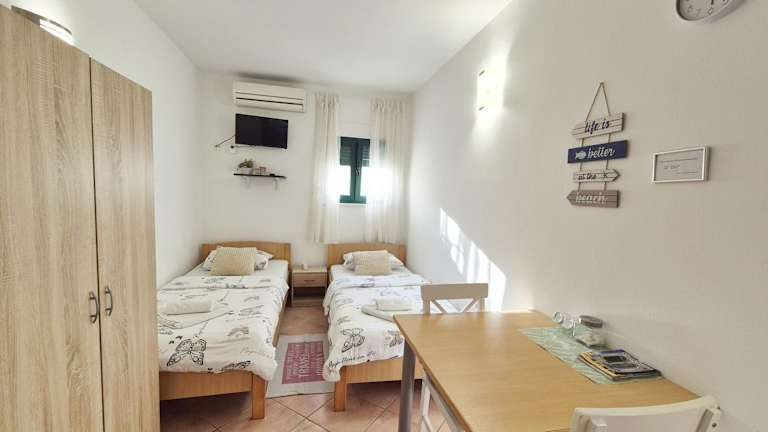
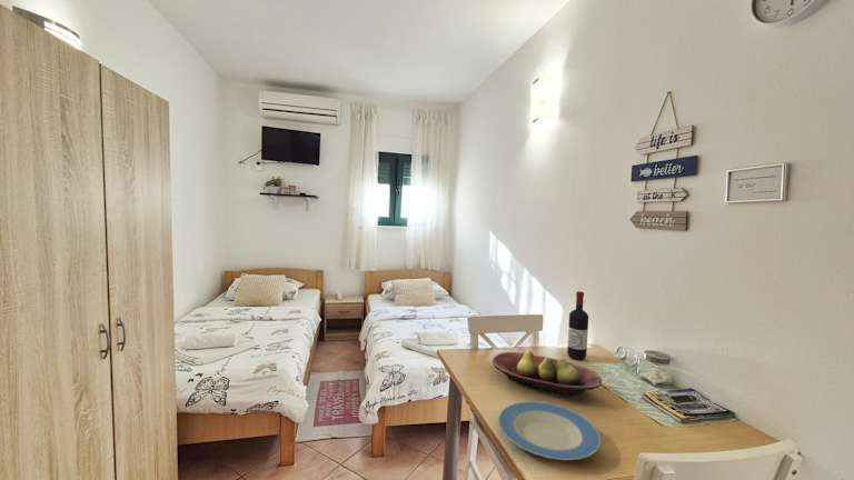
+ fruit bowl [491,350,603,397]
+ plate [497,400,602,461]
+ wine bottle [566,290,589,361]
